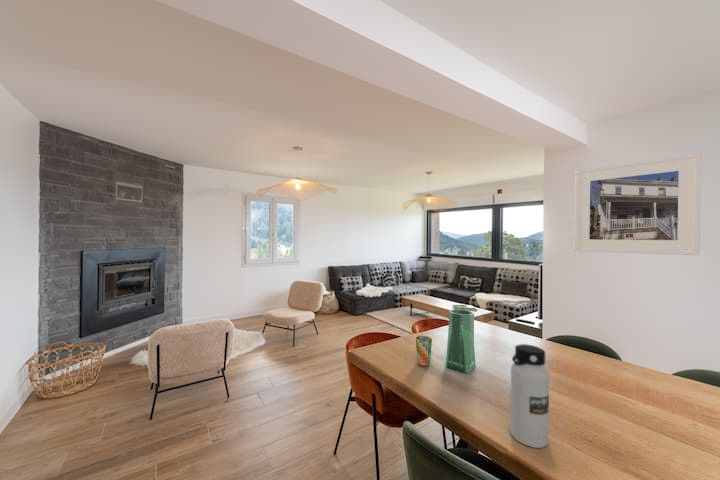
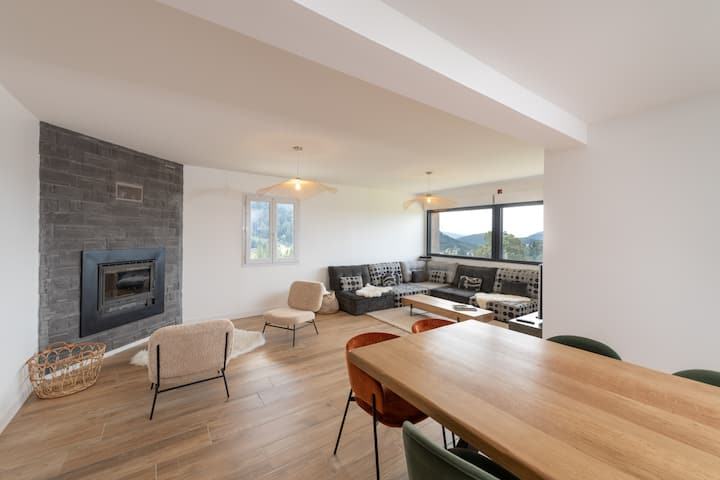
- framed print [573,152,702,256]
- cup [415,335,433,367]
- water bottle [509,343,550,449]
- vase [445,308,476,374]
